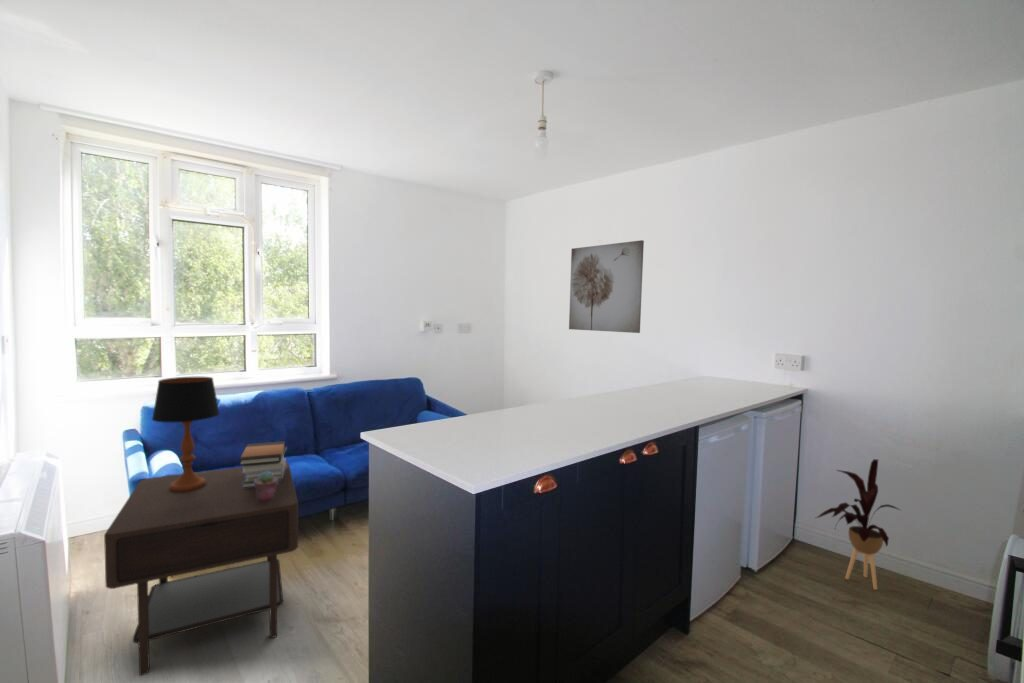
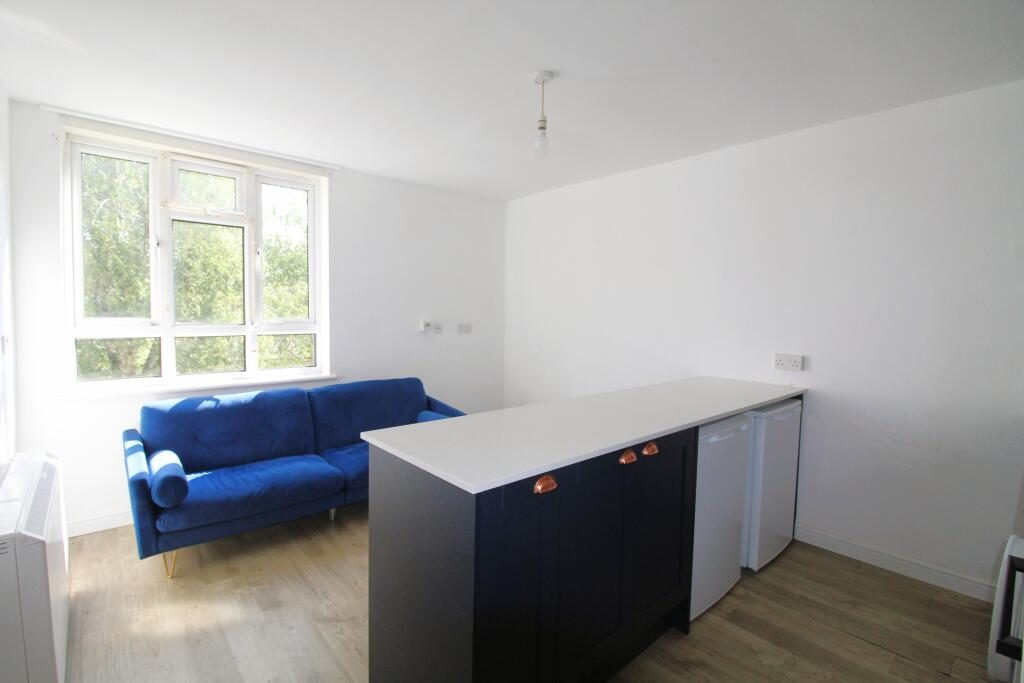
- potted succulent [254,471,278,502]
- table lamp [151,376,221,492]
- book stack [238,440,288,488]
- house plant [815,458,901,591]
- side table [103,461,299,677]
- wall art [568,239,645,334]
